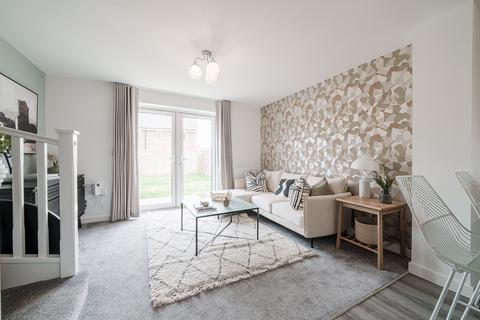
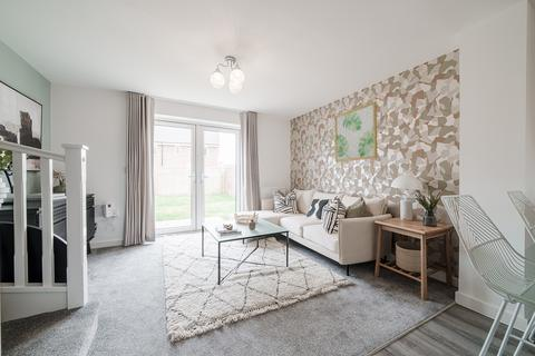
+ wall art [333,100,378,164]
